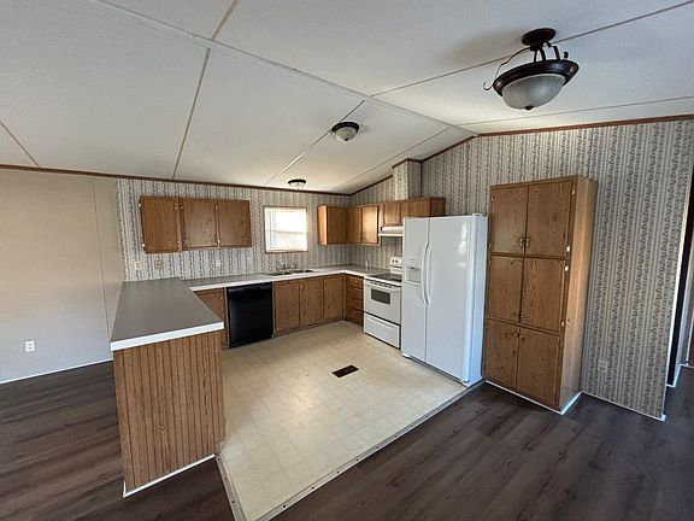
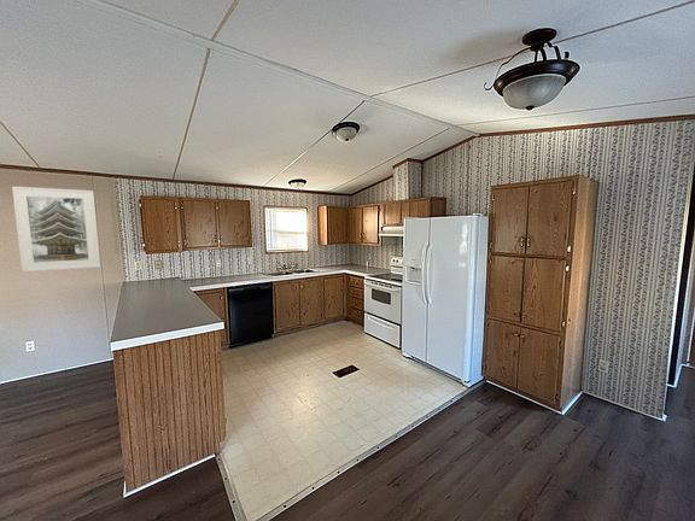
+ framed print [11,186,101,273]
